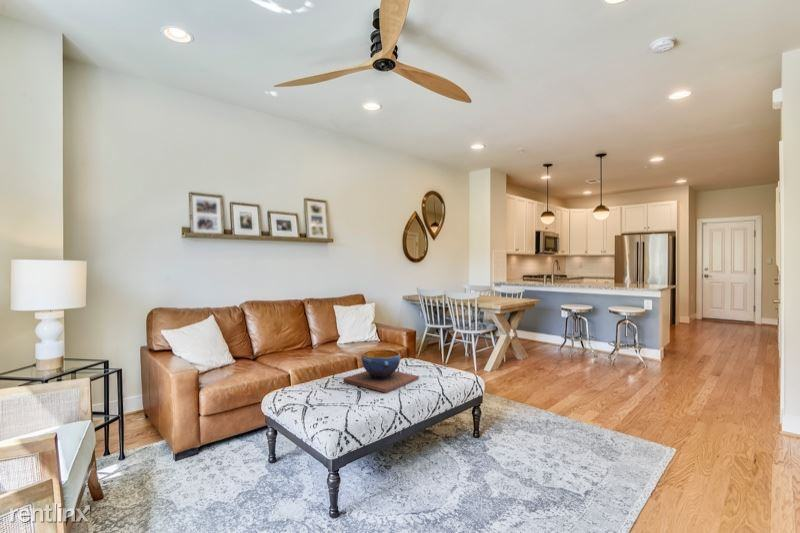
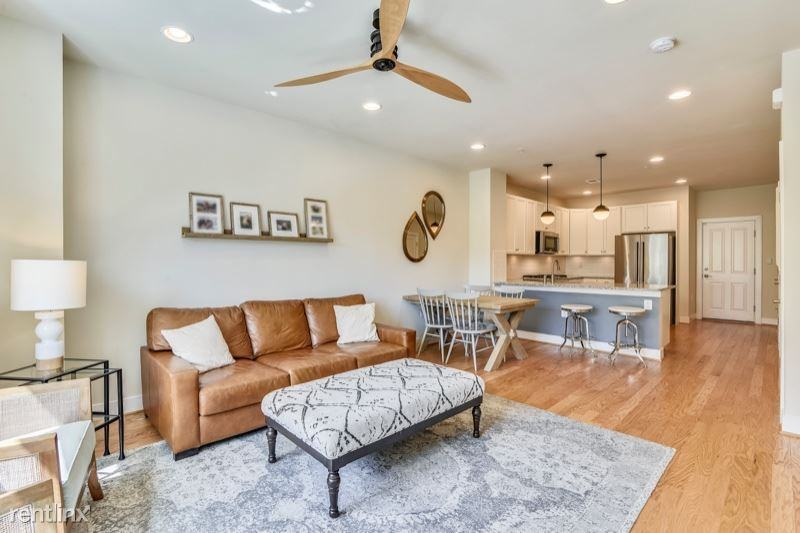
- decorative bowl [342,349,420,394]
